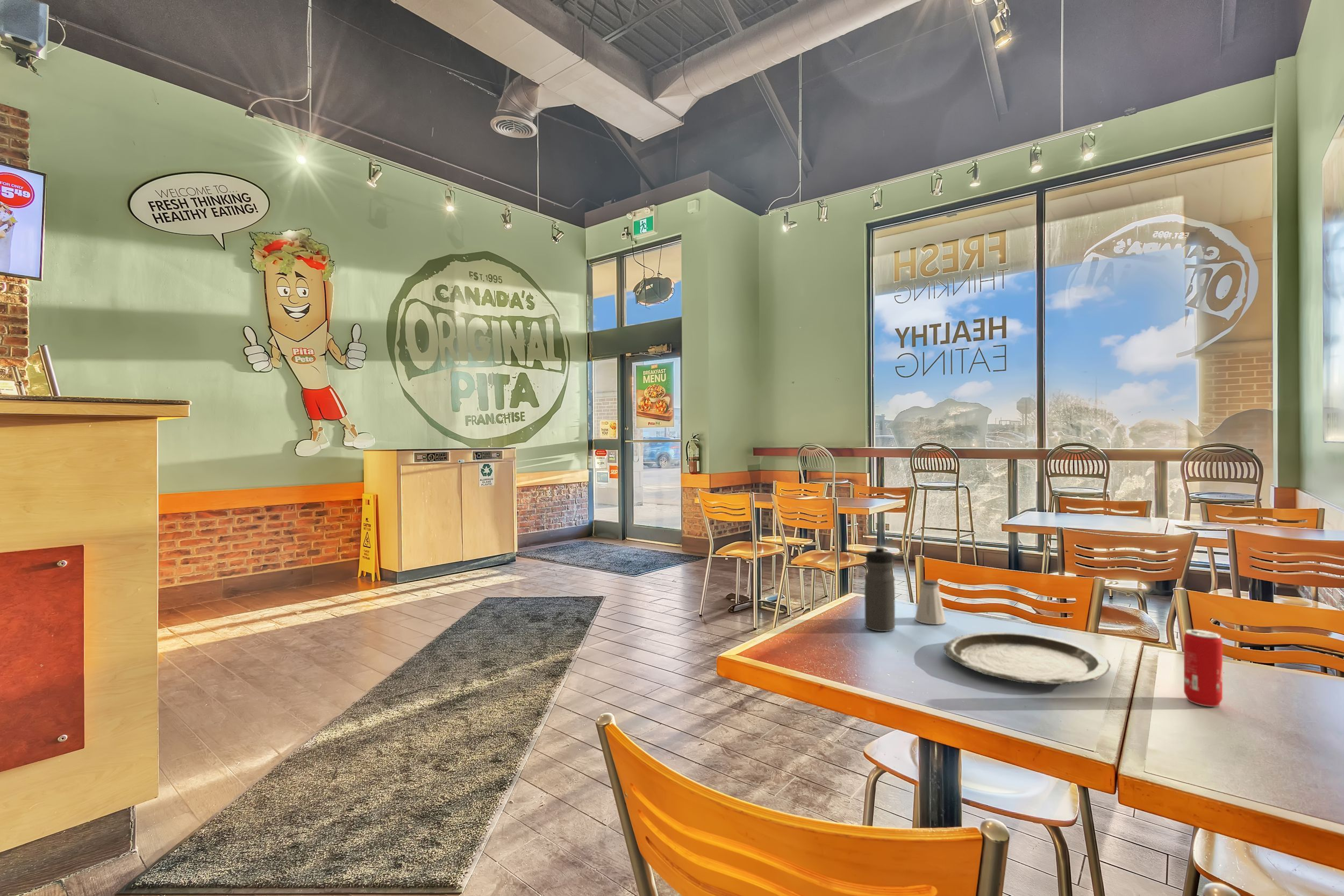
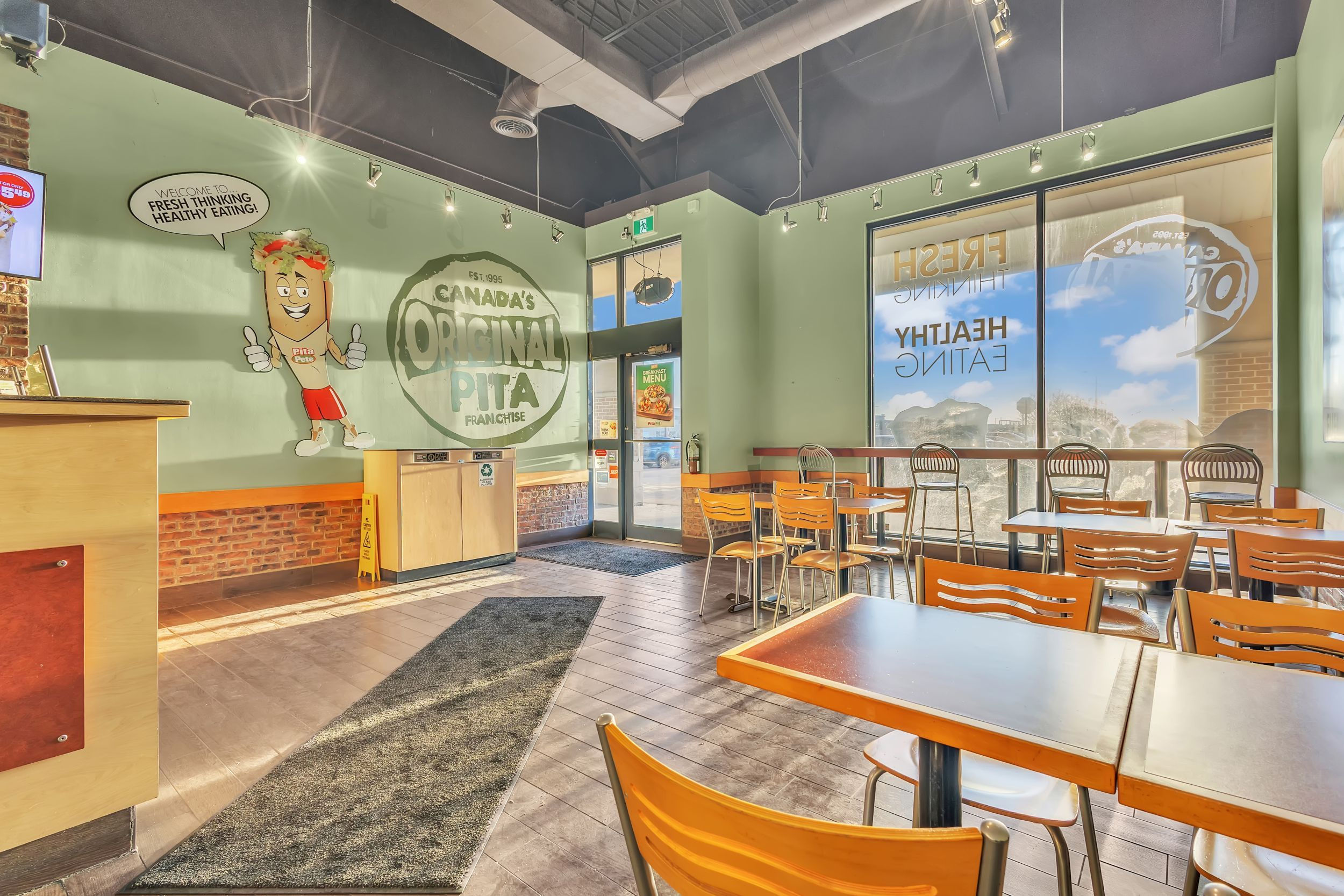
- water bottle [864,546,896,632]
- saltshaker [914,579,946,625]
- beverage can [1183,629,1223,707]
- plate [942,632,1111,685]
